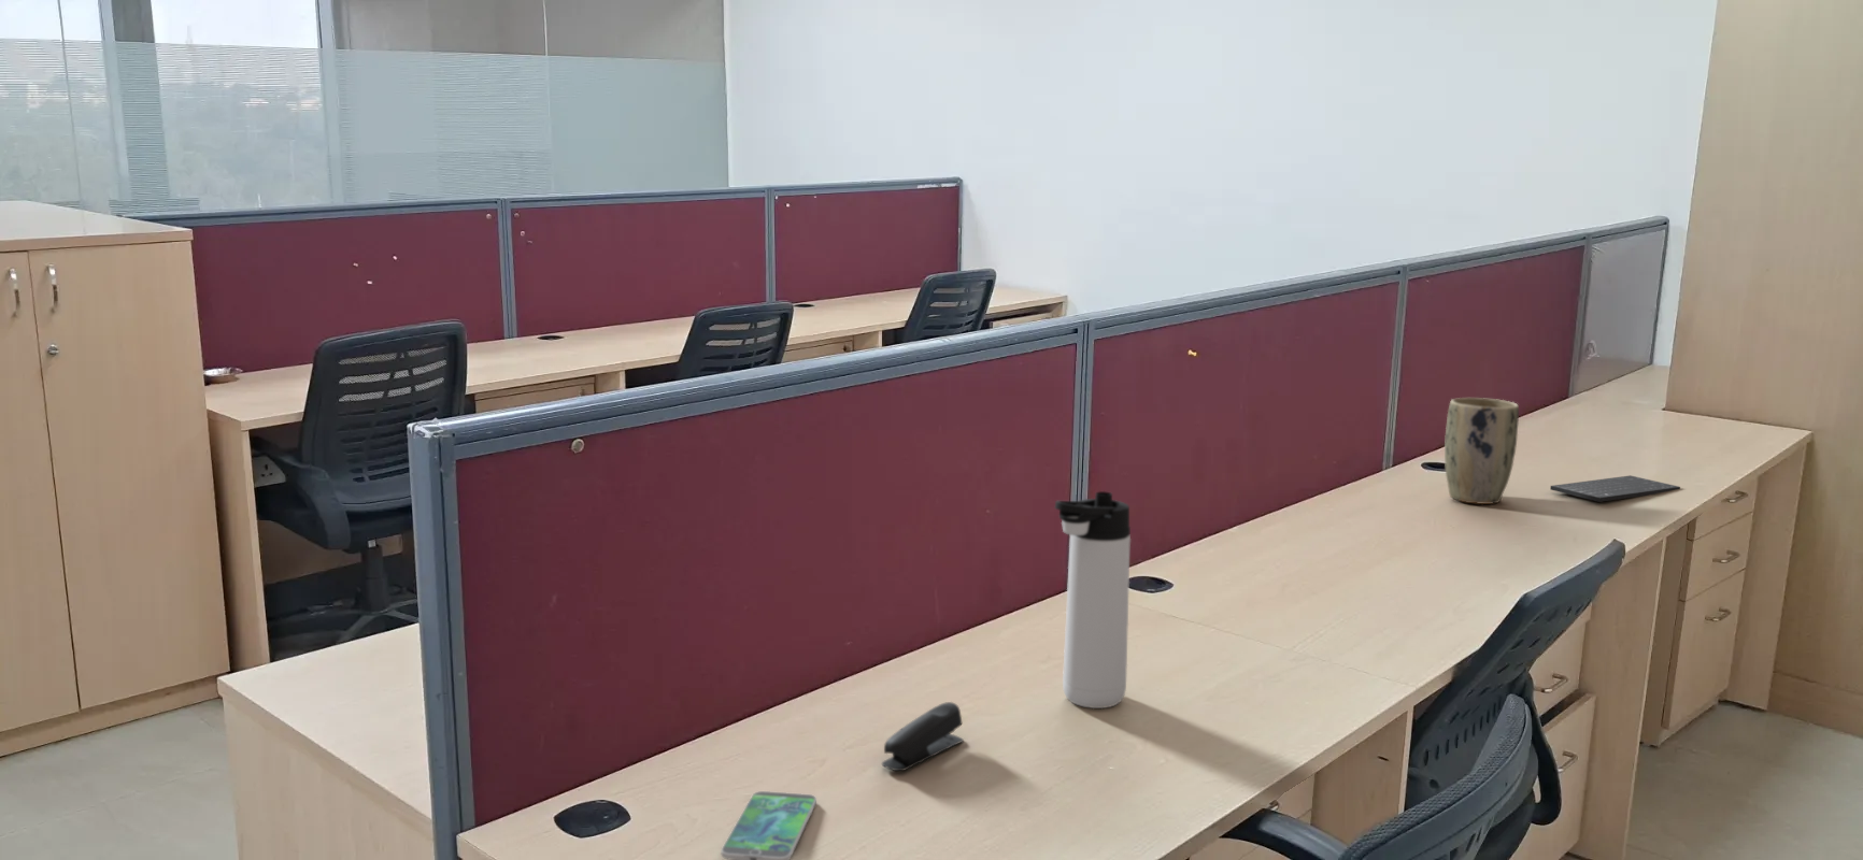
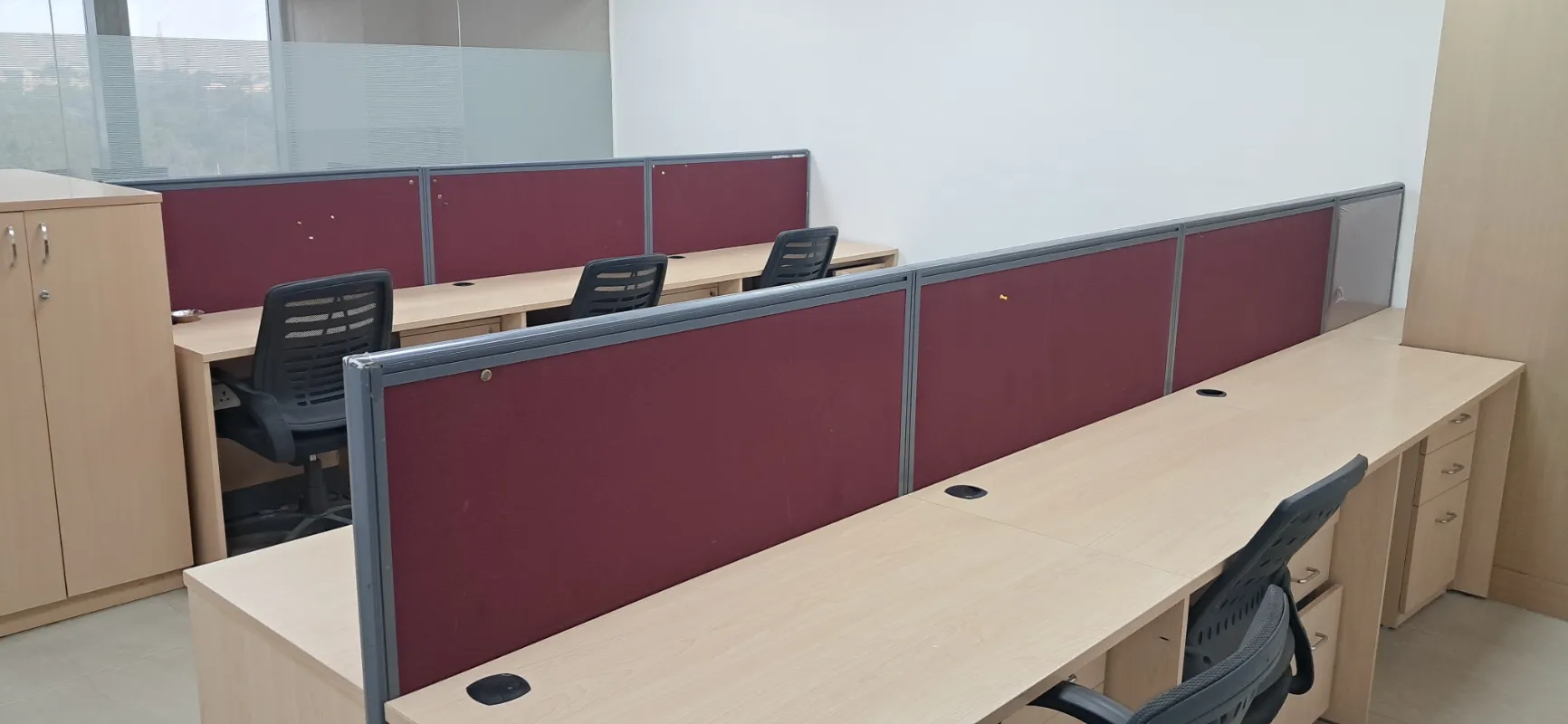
- stapler [880,701,965,772]
- thermos bottle [1054,491,1131,709]
- keyboard [1549,474,1681,504]
- plant pot [1444,397,1520,505]
- smartphone [720,790,817,860]
